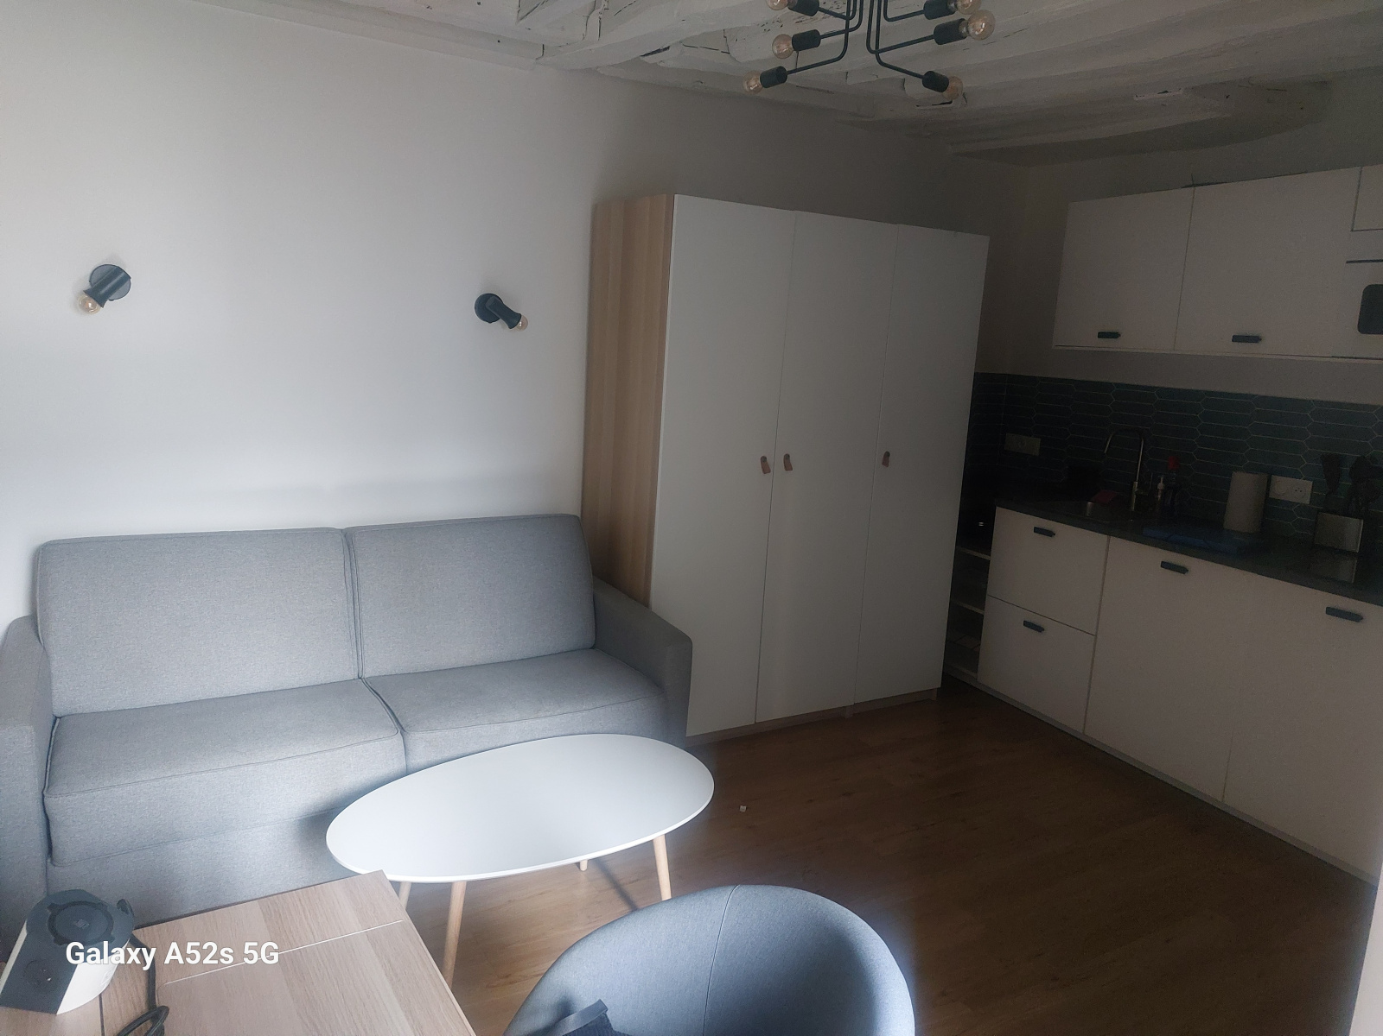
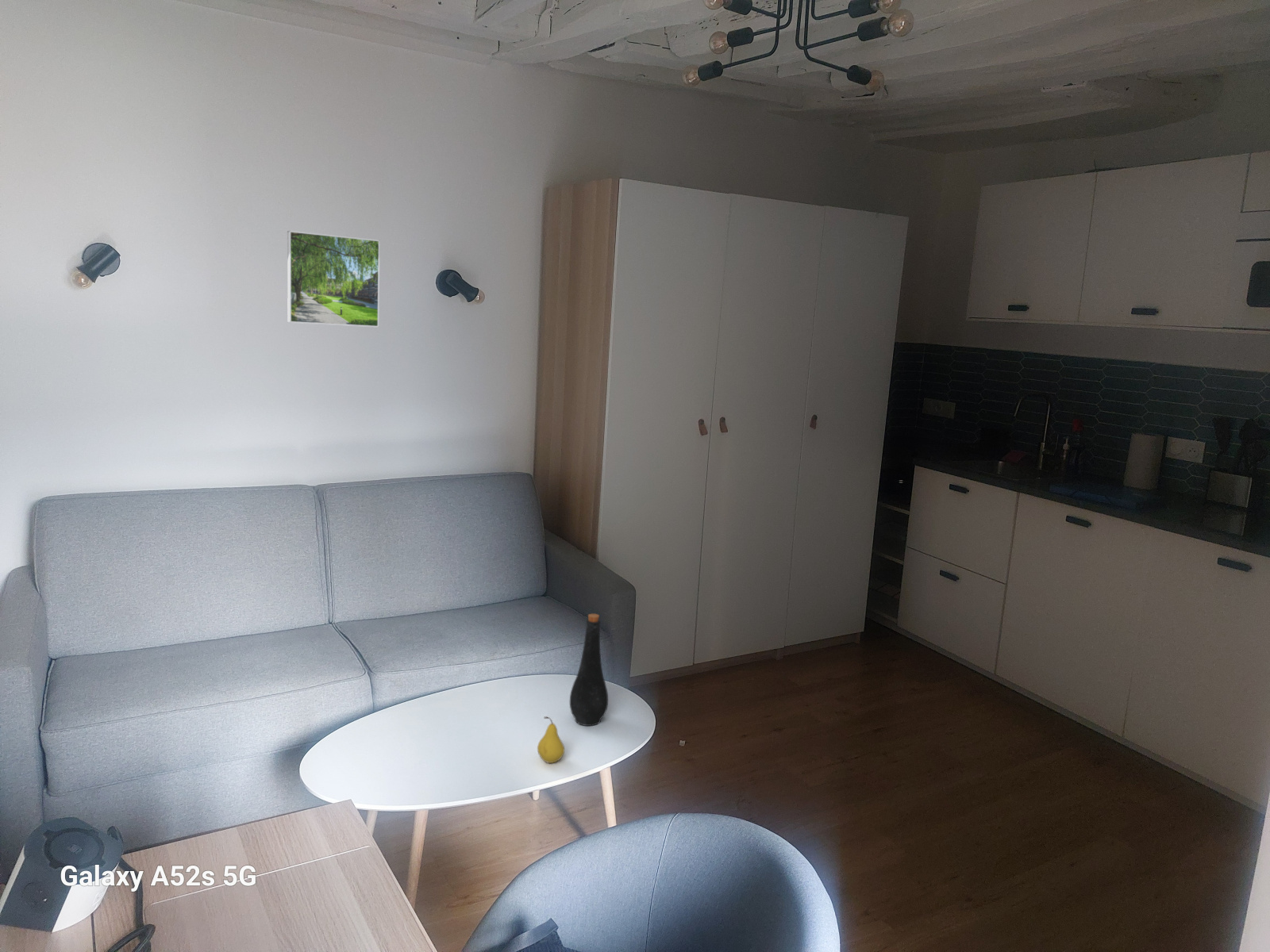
+ fruit [537,716,565,764]
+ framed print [287,230,380,328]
+ bottle [569,613,609,727]
